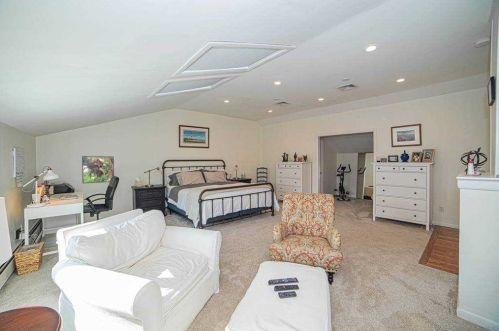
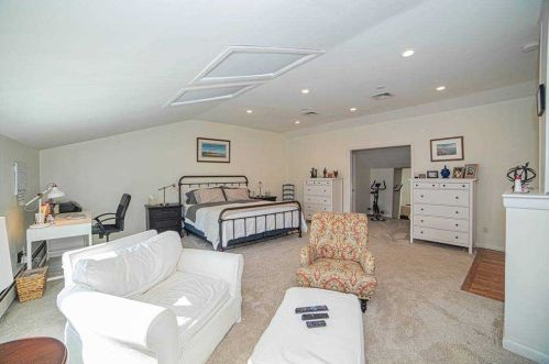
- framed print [81,155,115,184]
